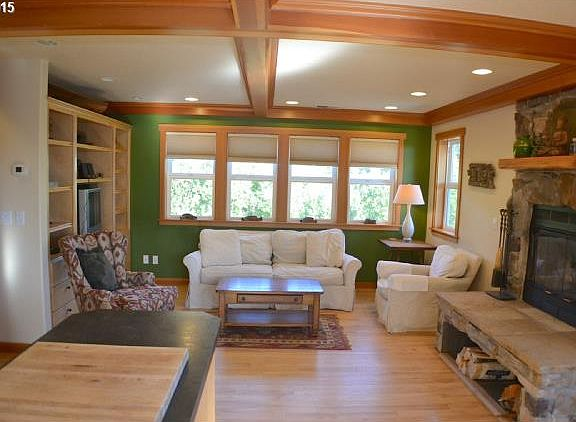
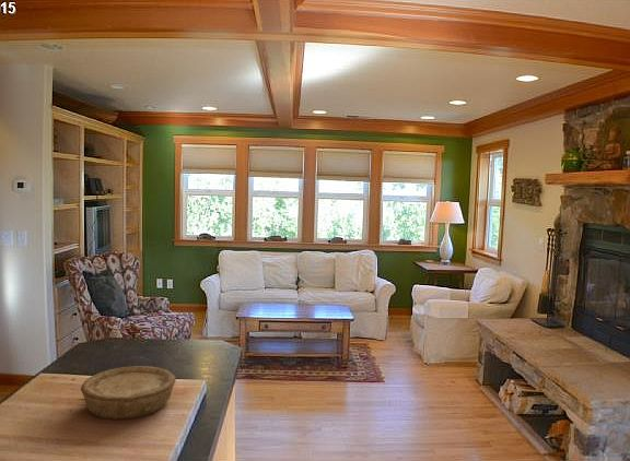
+ bowl [80,365,177,421]
